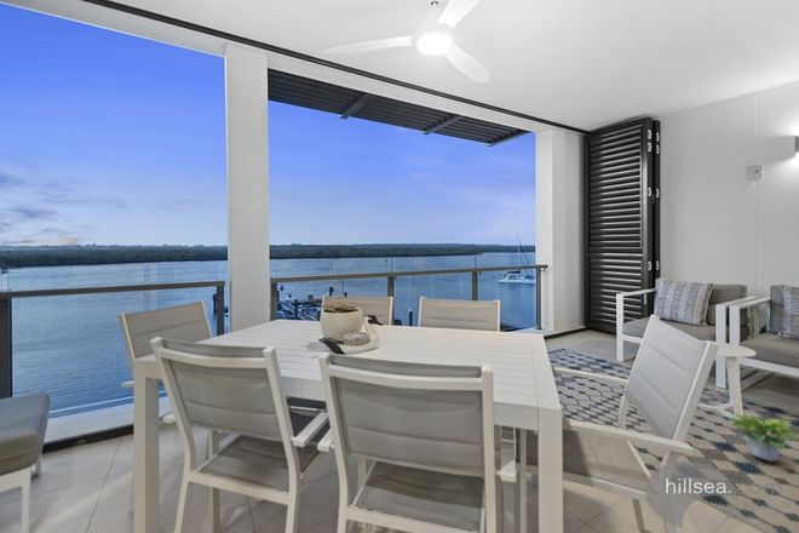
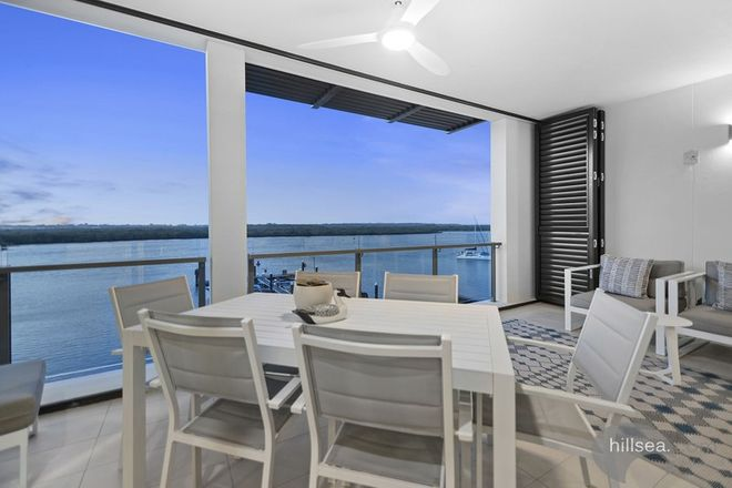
- potted plant [724,413,799,464]
